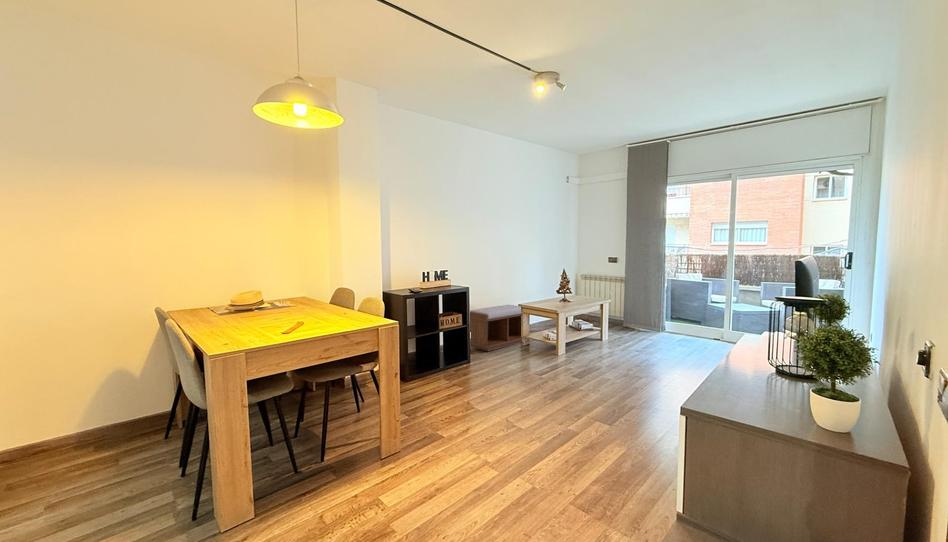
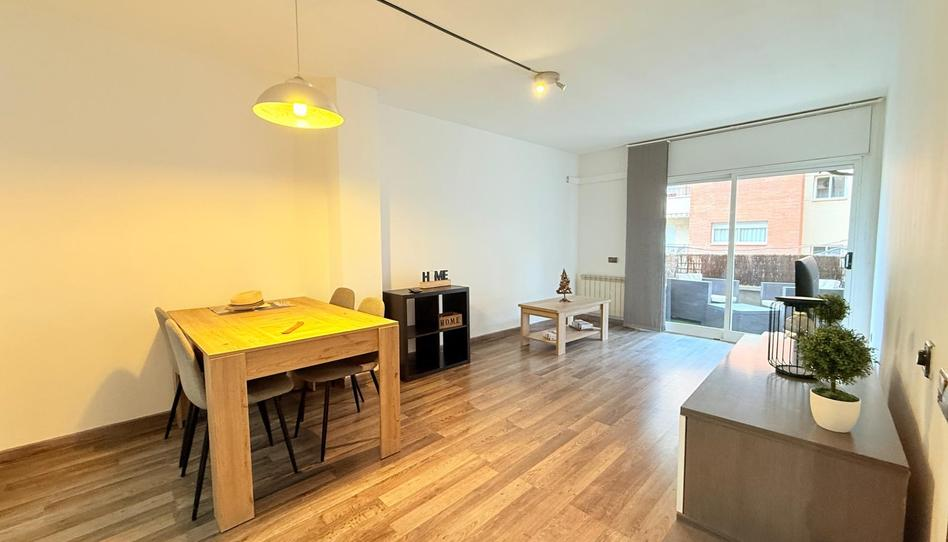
- bench [469,304,523,352]
